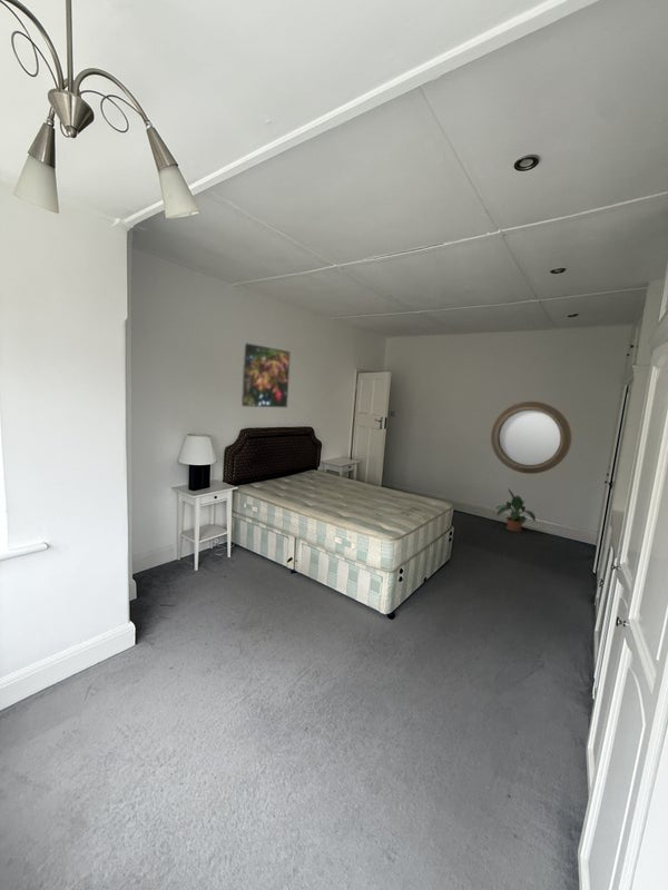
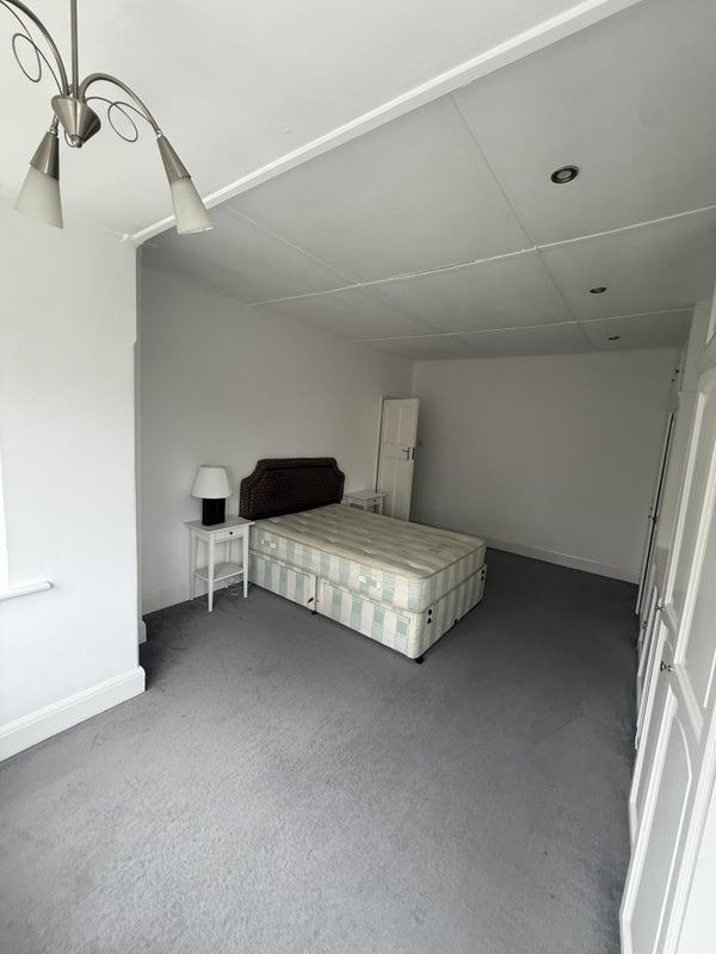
- home mirror [490,400,573,475]
- potted plant [495,487,537,533]
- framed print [240,342,291,408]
